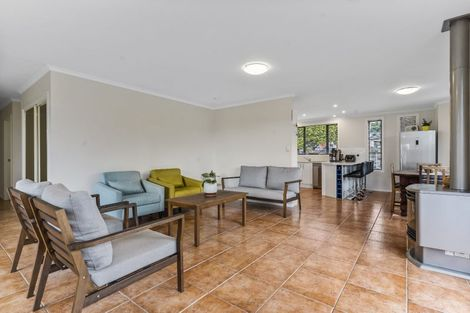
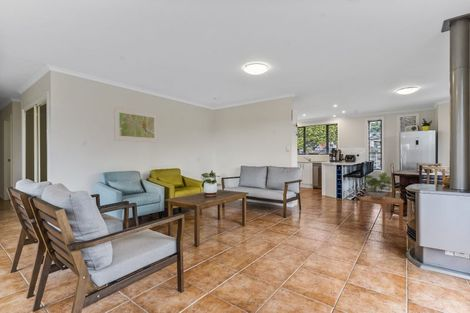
+ potted plant [361,172,393,199]
+ side table [358,195,405,238]
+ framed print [113,106,159,144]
